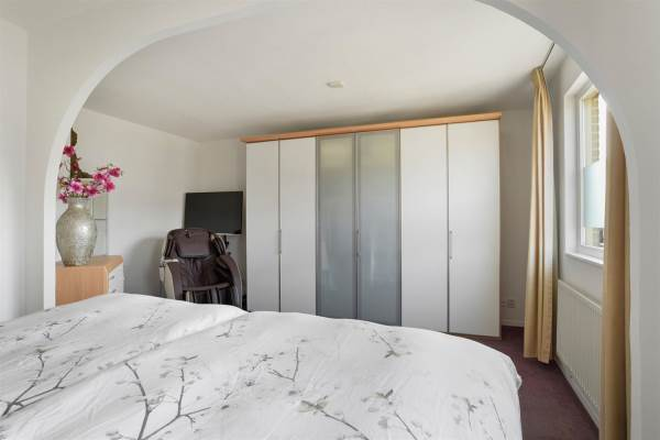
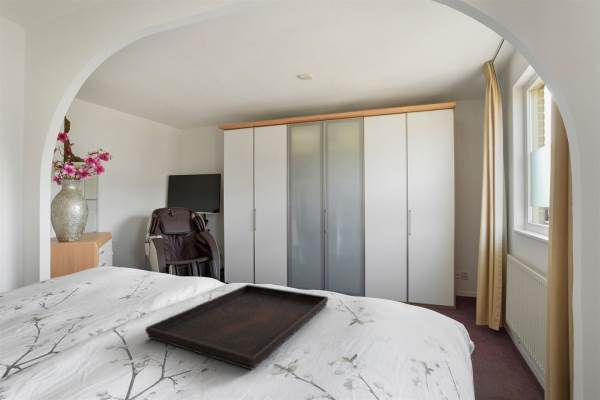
+ serving tray [145,284,329,371]
